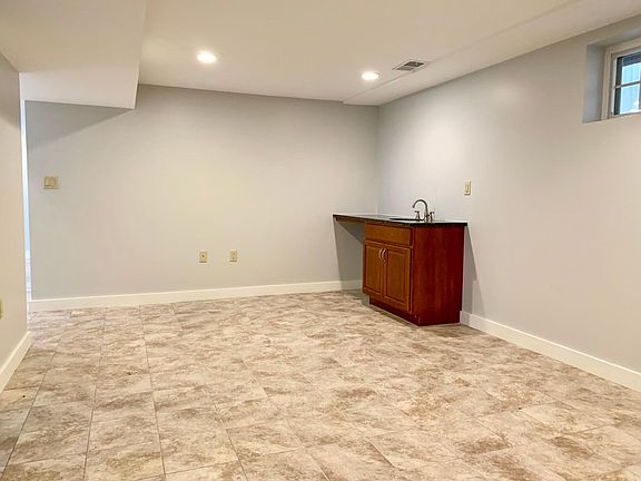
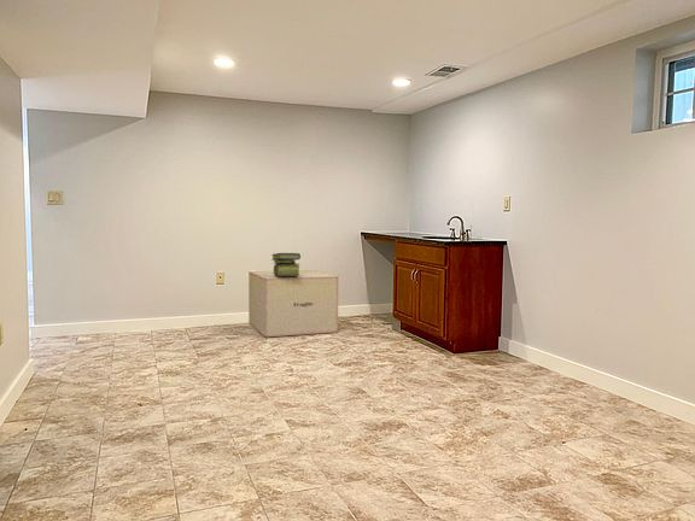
+ stack of books [270,252,302,276]
+ cardboard box [247,269,339,338]
